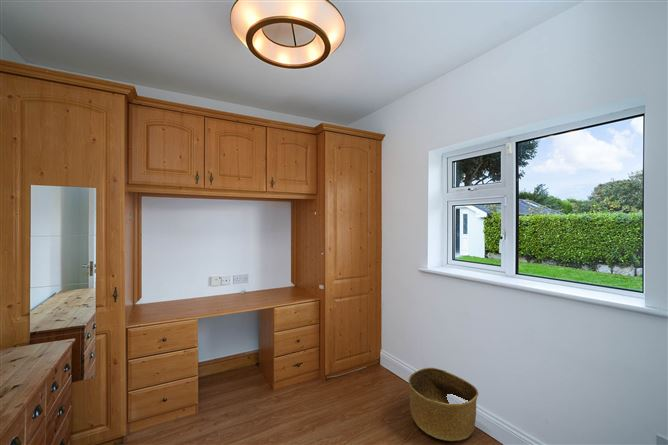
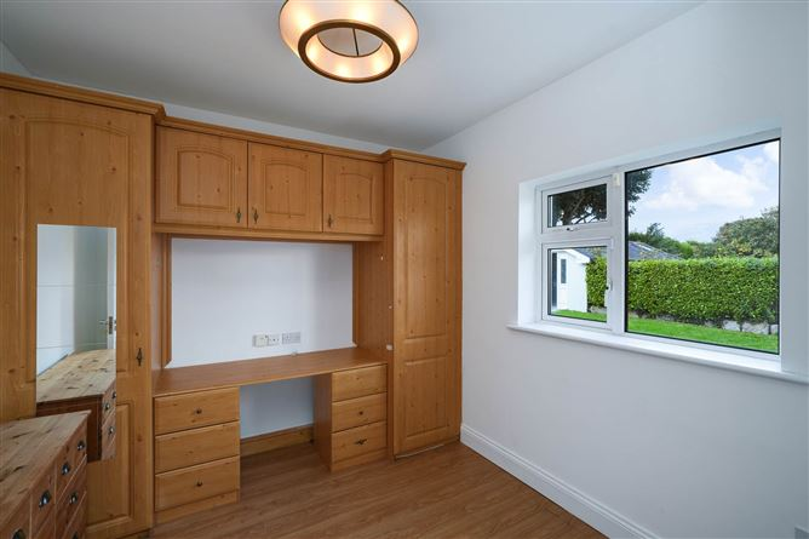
- basket [407,367,479,442]
